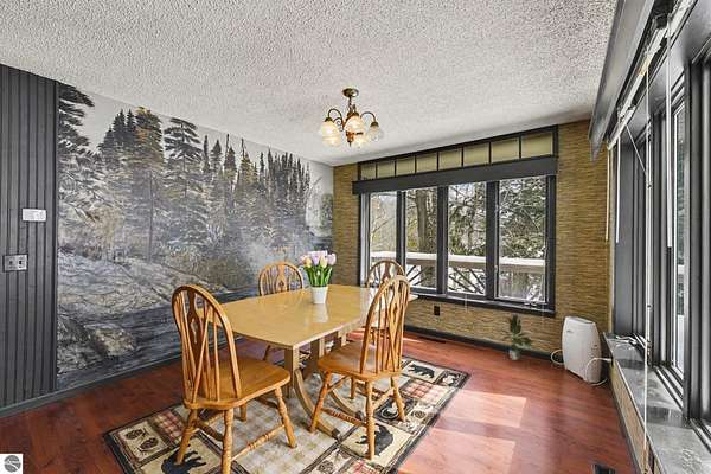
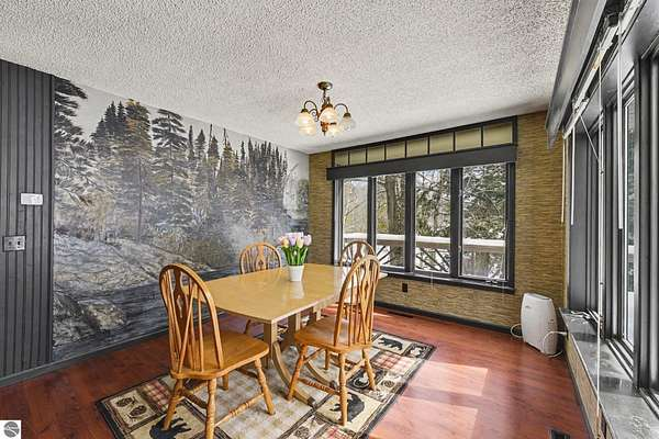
- potted plant [498,314,534,361]
